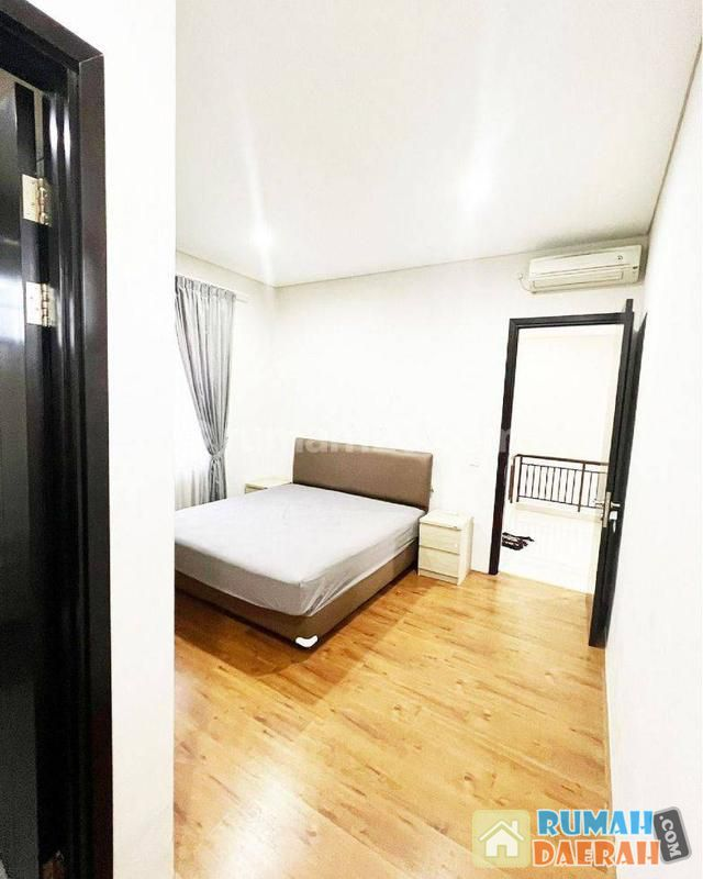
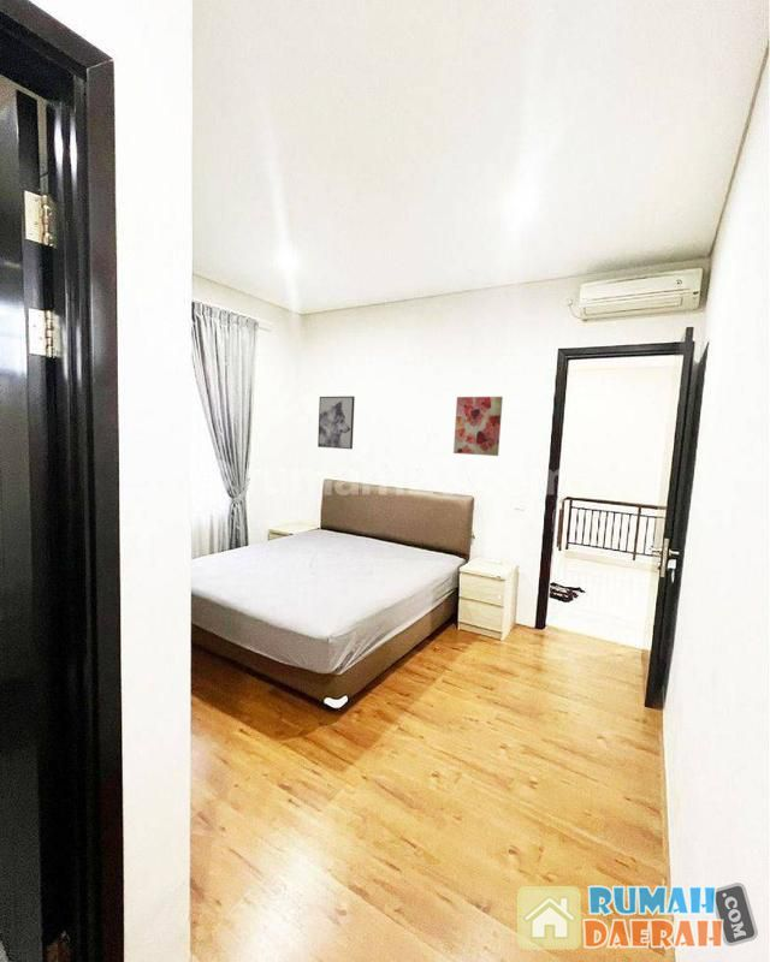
+ wall art [452,396,504,457]
+ wall art [316,396,356,450]
